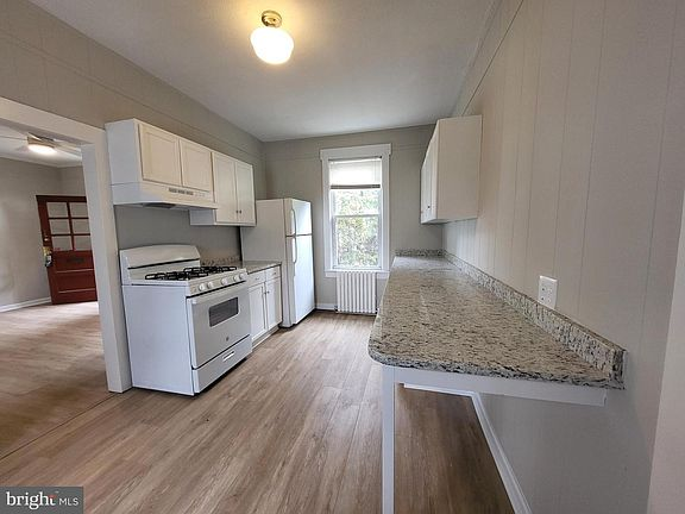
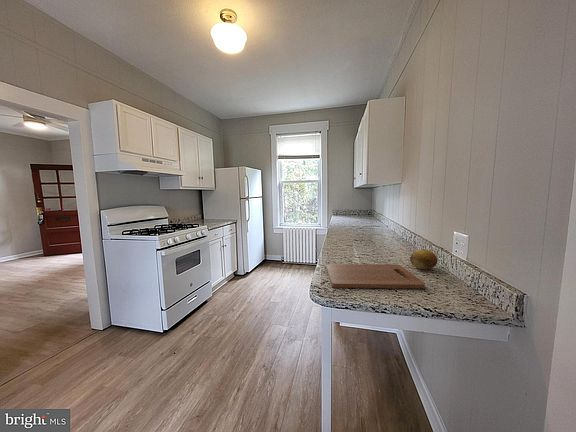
+ fruit [409,248,438,270]
+ cutting board [325,263,426,289]
